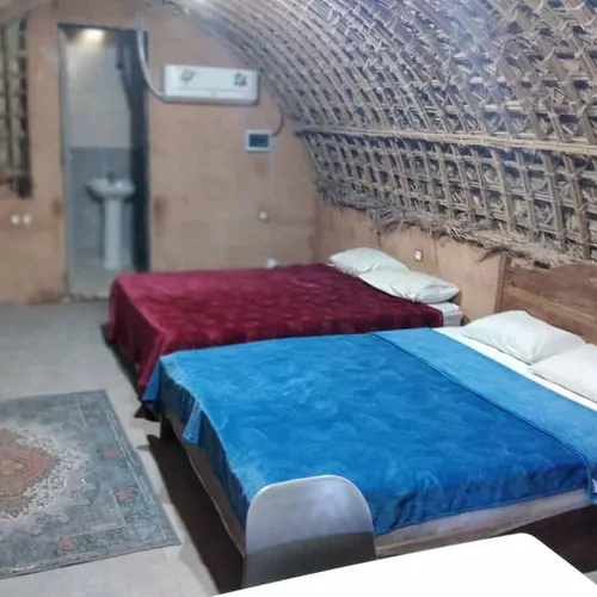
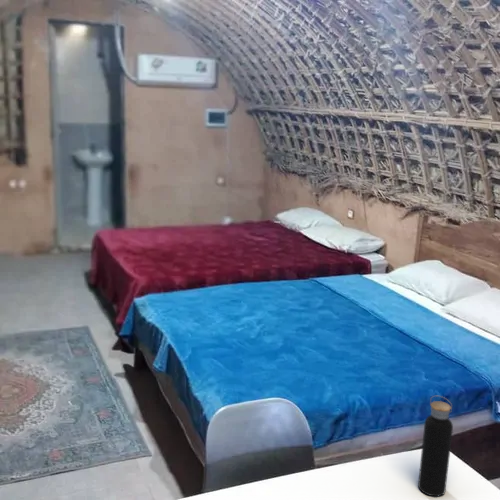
+ water bottle [417,395,454,498]
